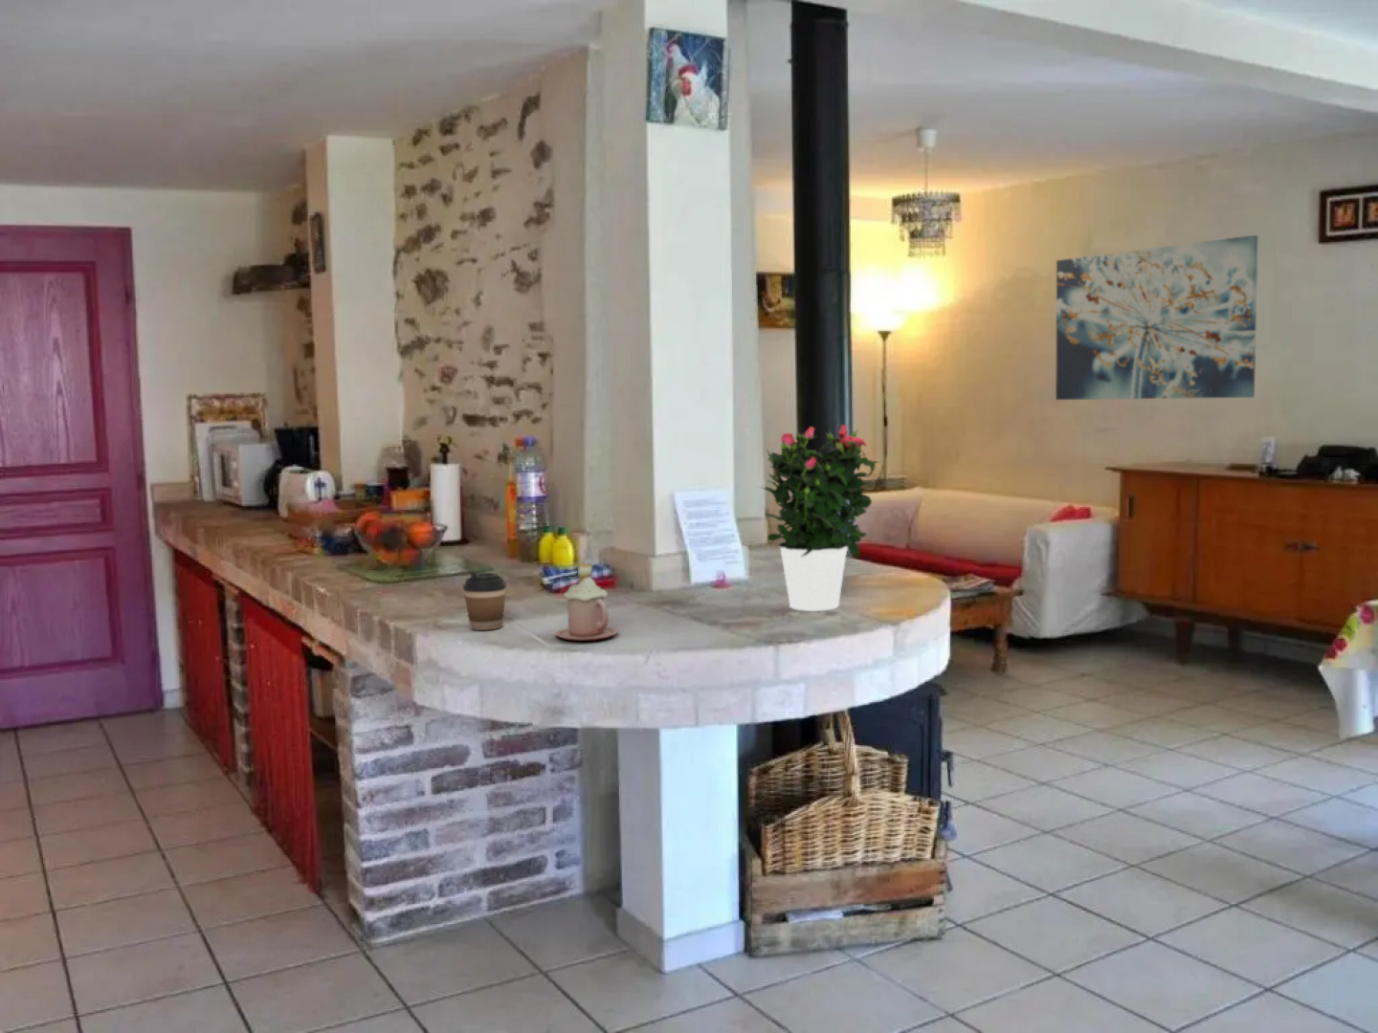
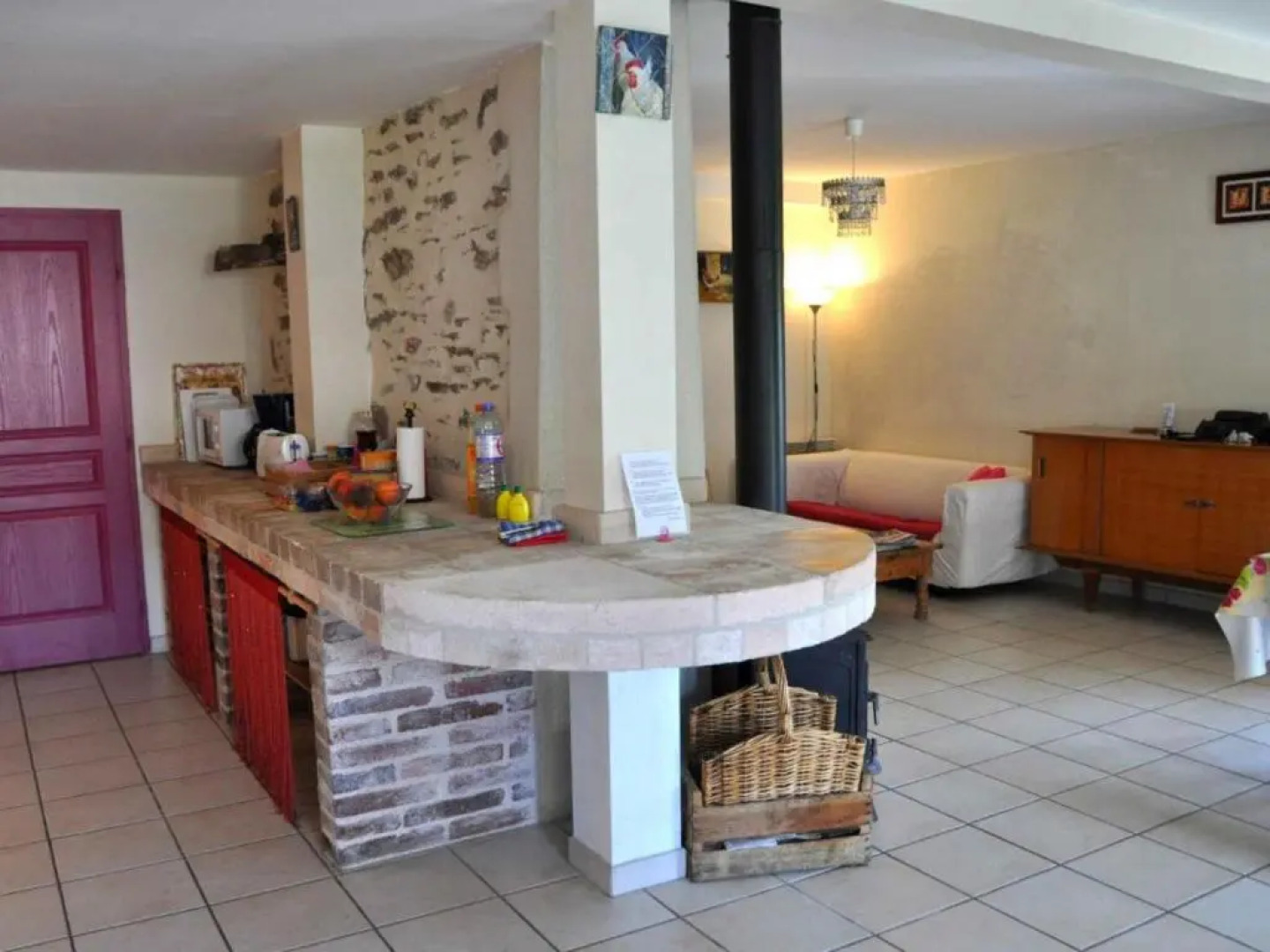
- wall art [1055,234,1259,400]
- mug [554,562,620,641]
- potted flower [758,423,880,612]
- coffee cup [462,570,507,632]
